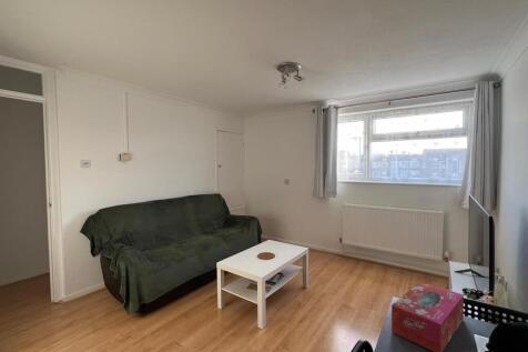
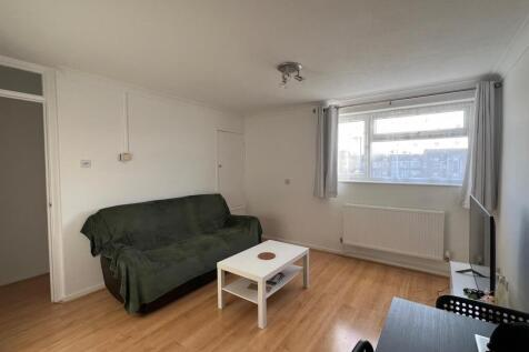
- tissue box [390,281,465,352]
